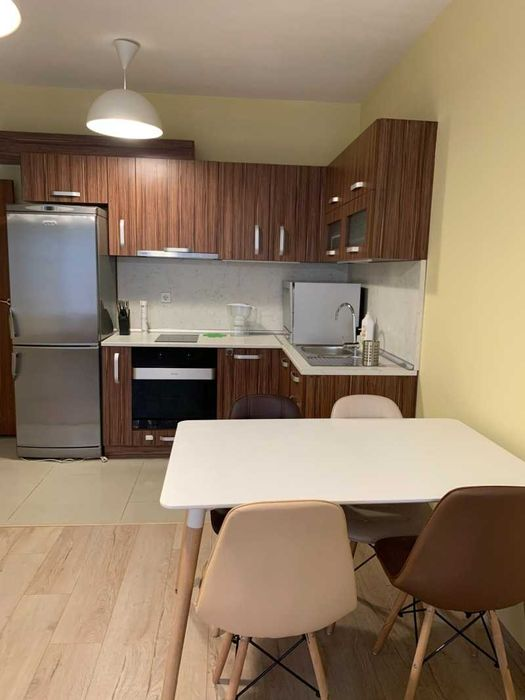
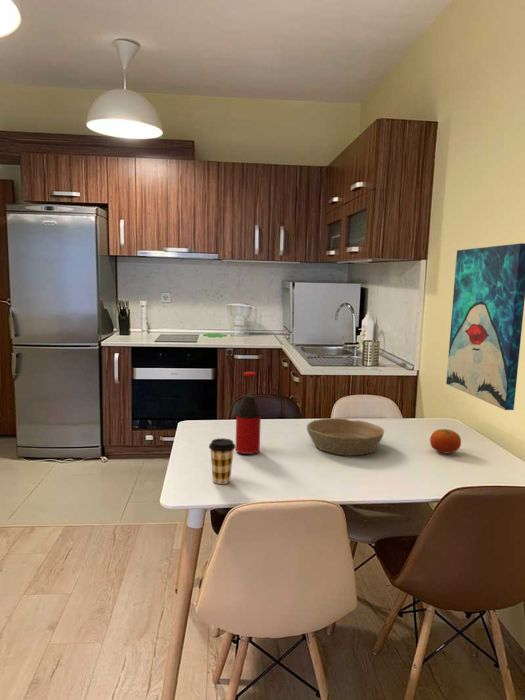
+ wall art [445,242,525,411]
+ fruit [429,428,462,454]
+ bottle [235,371,262,455]
+ coffee cup [208,437,236,485]
+ bowl [306,417,385,456]
